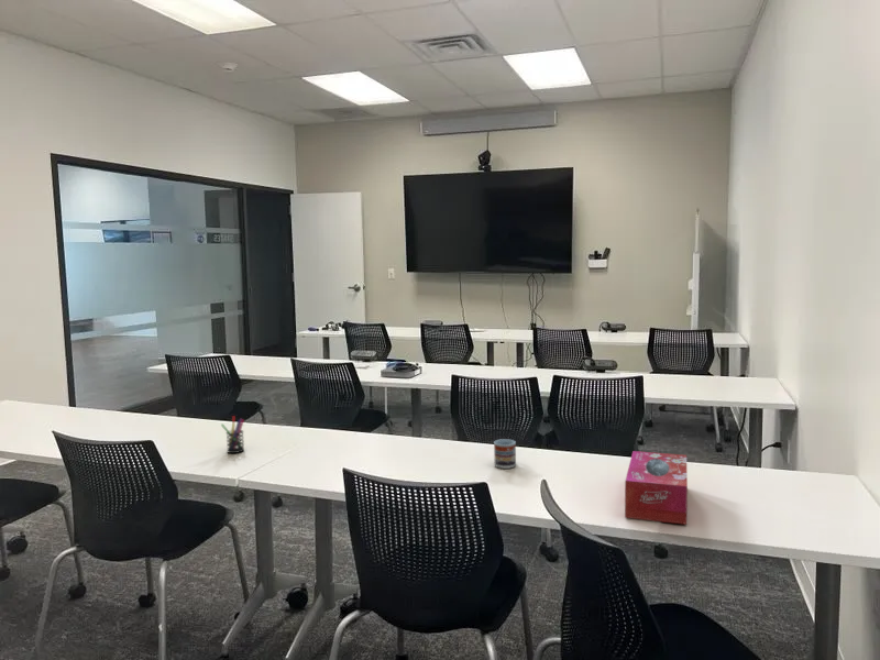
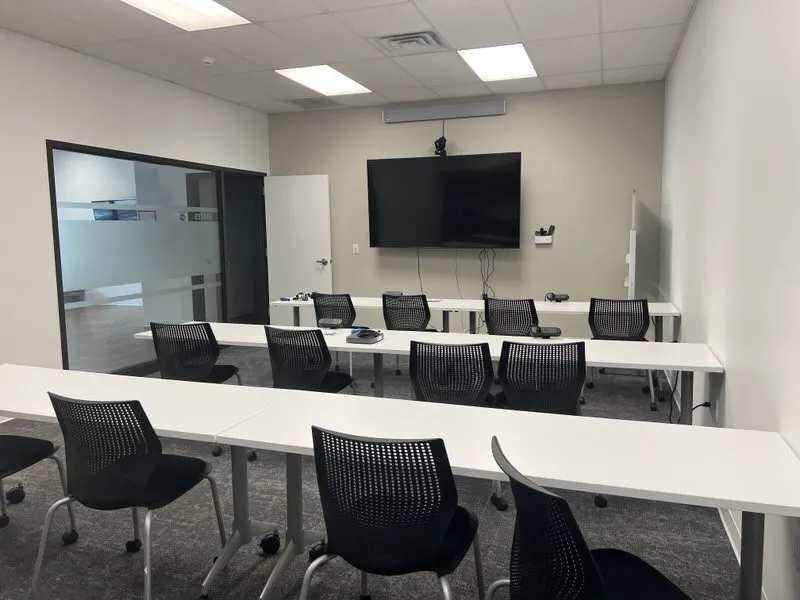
- tissue box [624,450,689,526]
- pen holder [220,415,245,454]
- cup [493,438,517,470]
